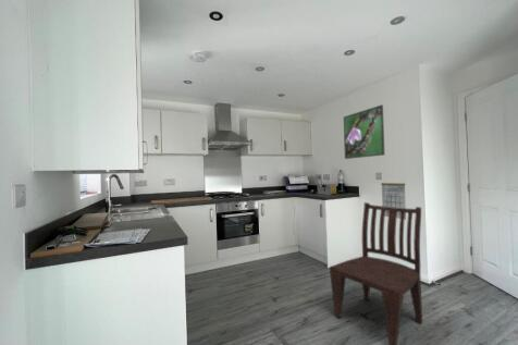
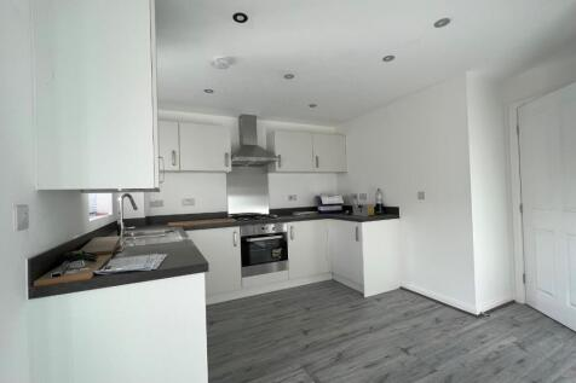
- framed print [343,103,385,160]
- dining chair [329,201,423,345]
- calendar [380,175,407,221]
